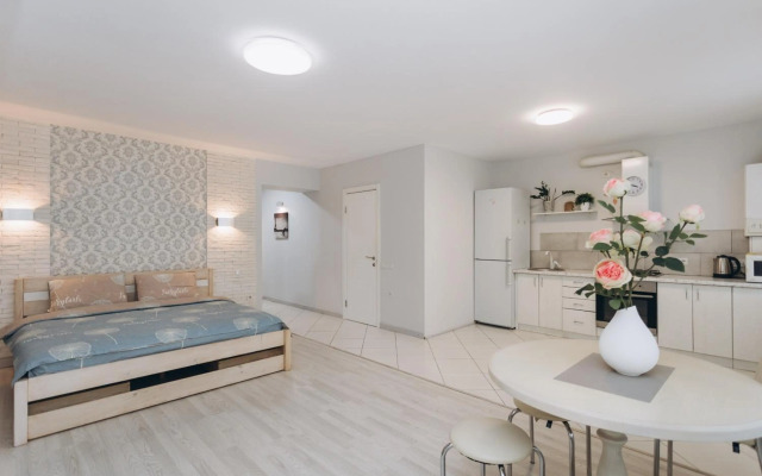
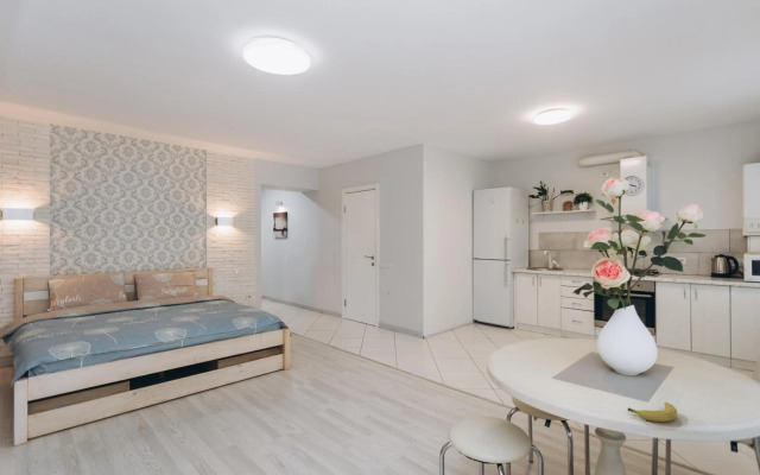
+ fruit [627,401,678,423]
